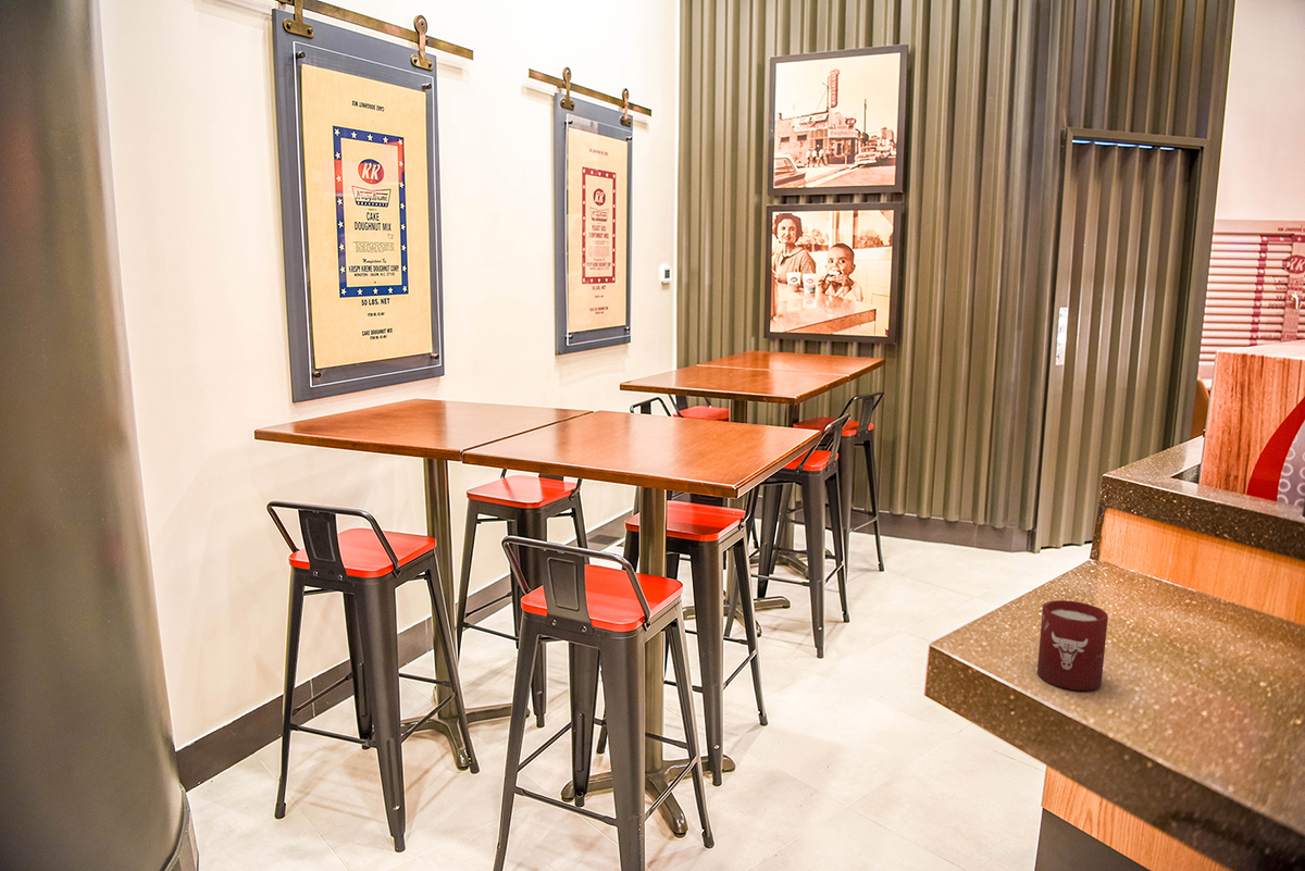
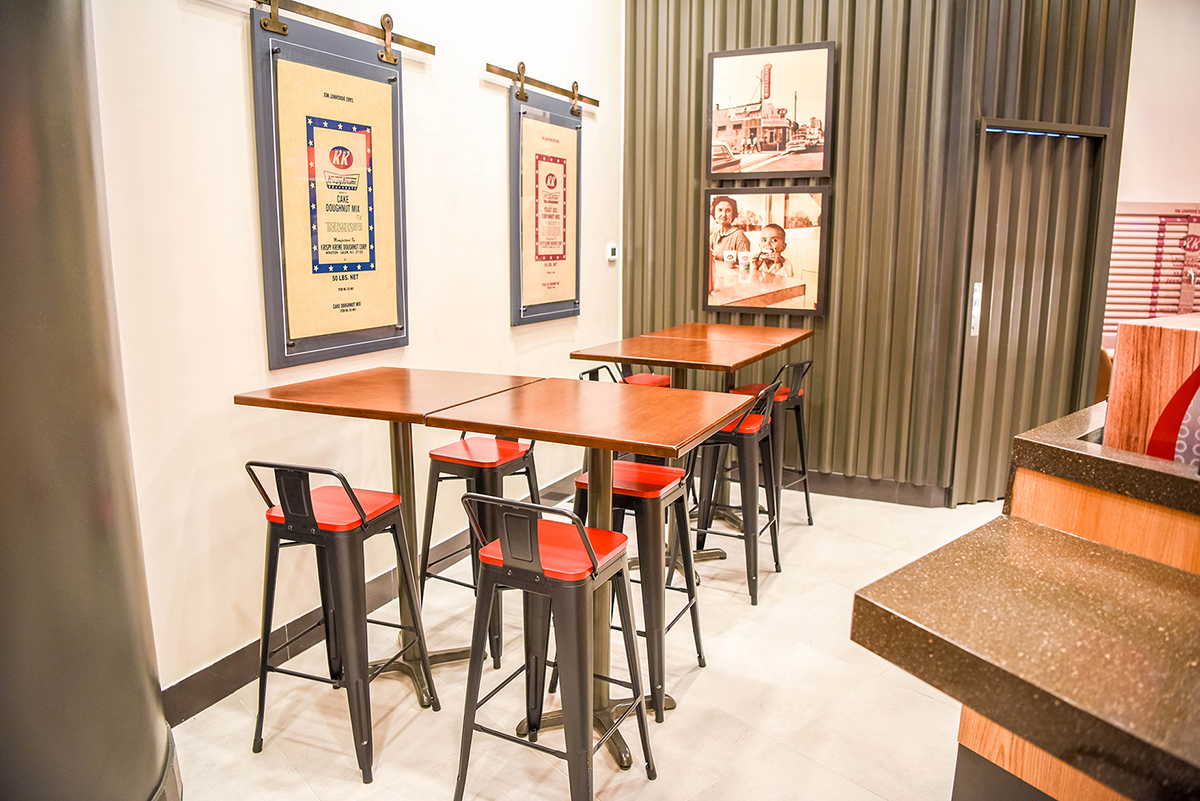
- cup [1036,599,1109,692]
